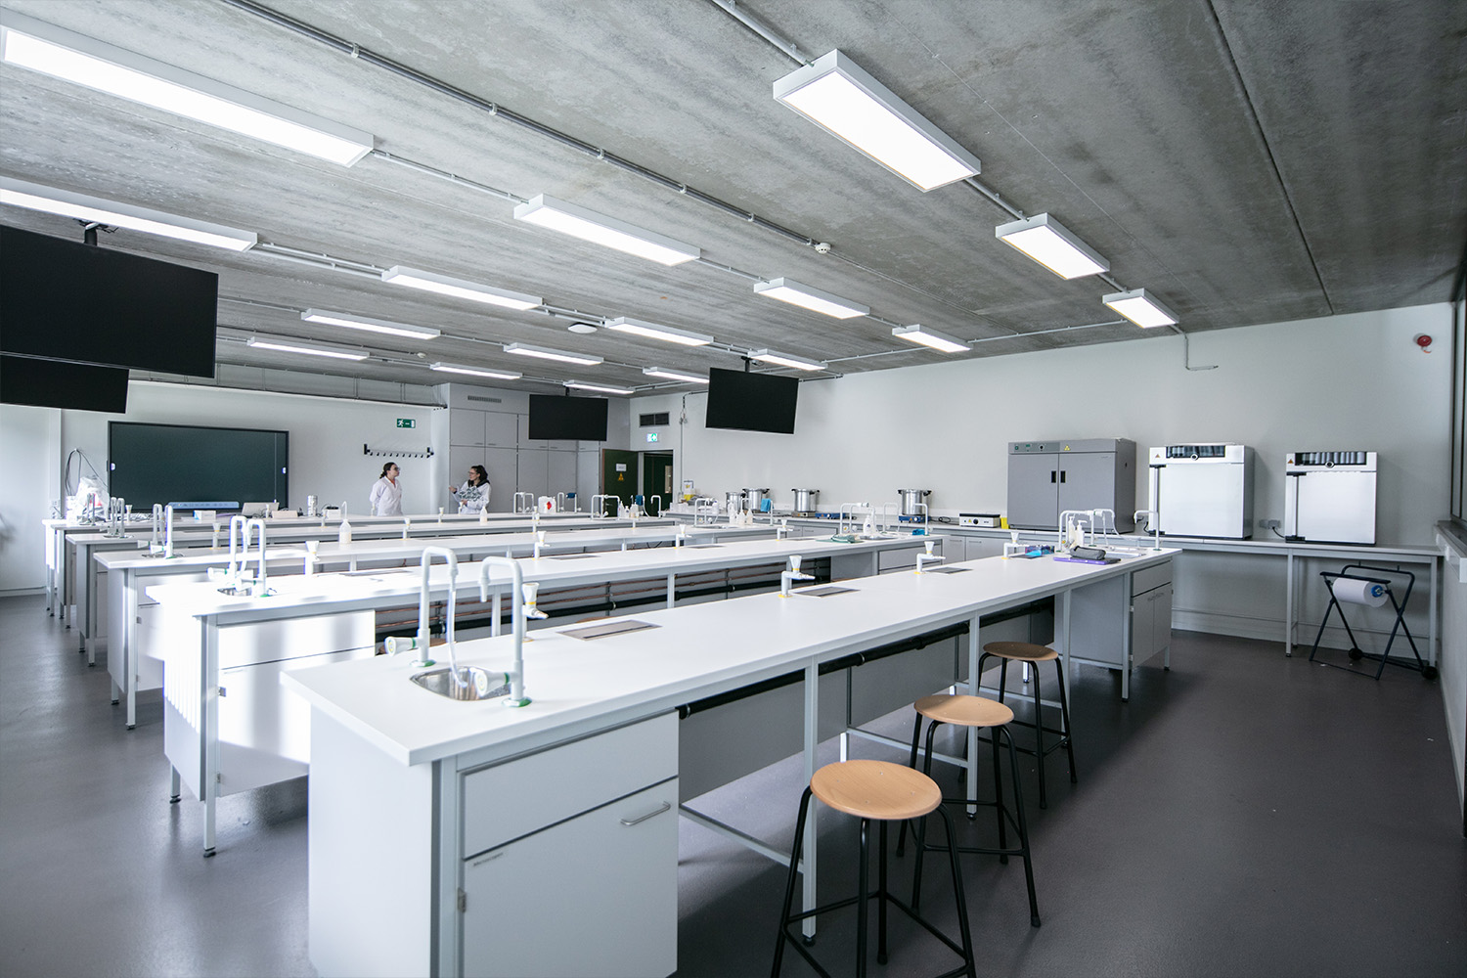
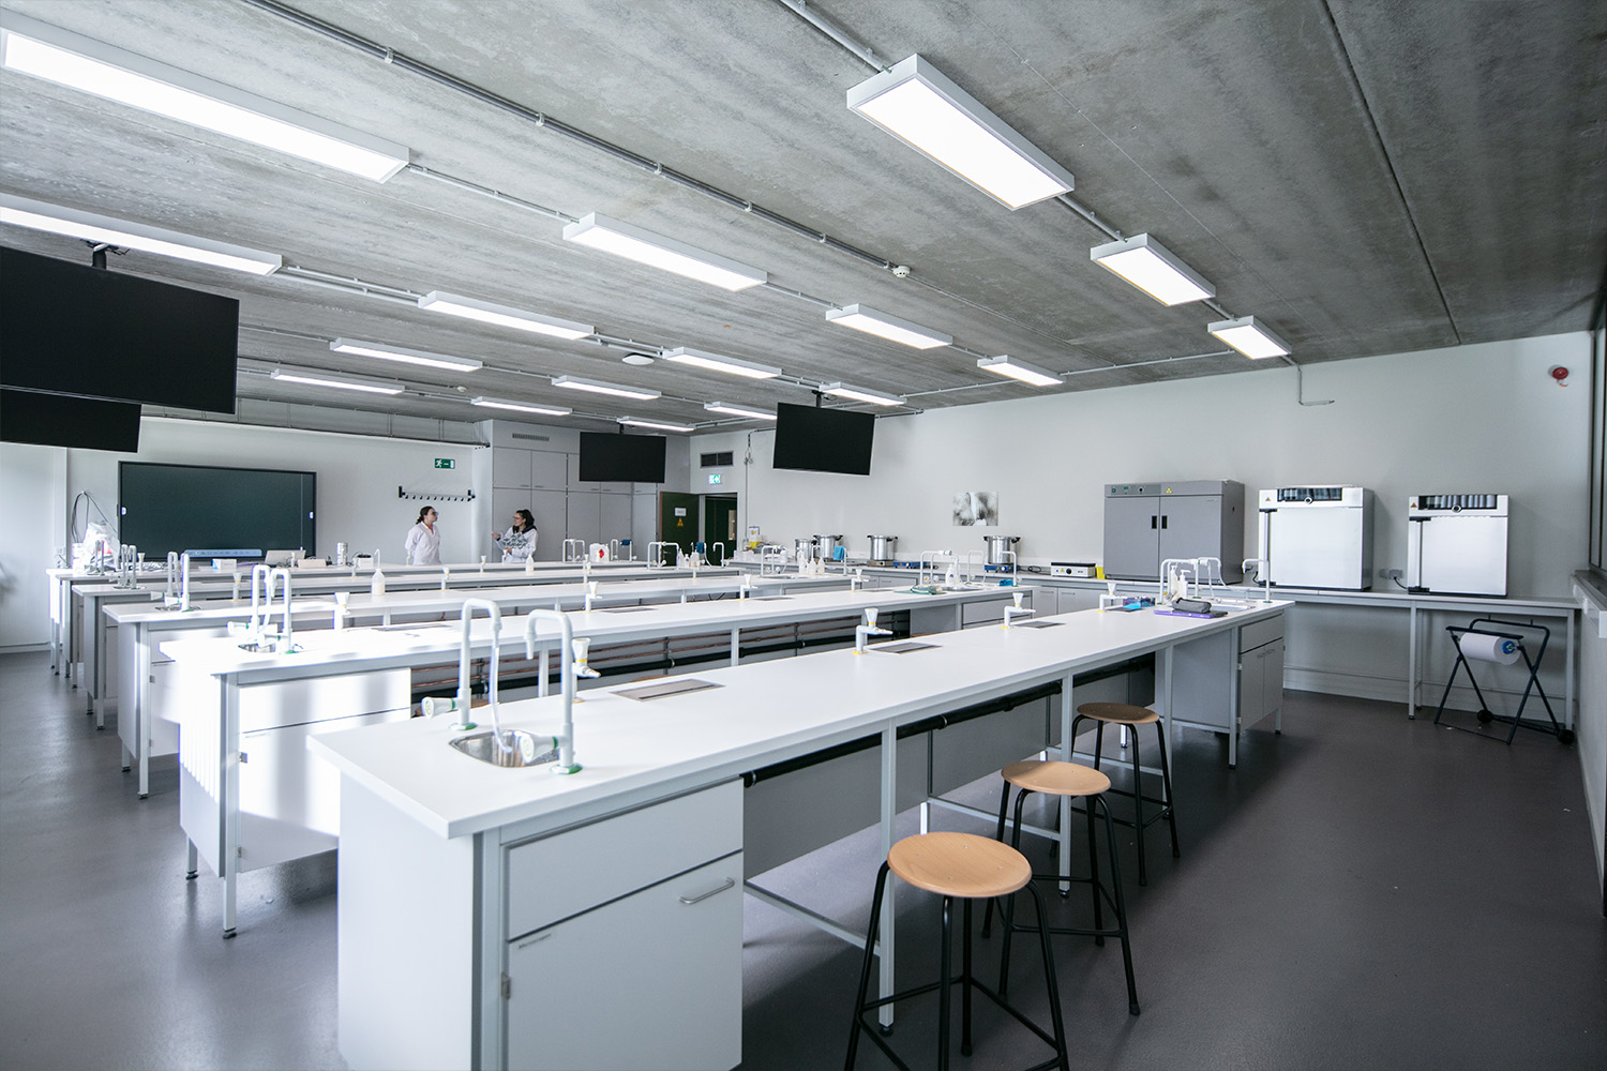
+ wall art [952,490,1000,527]
